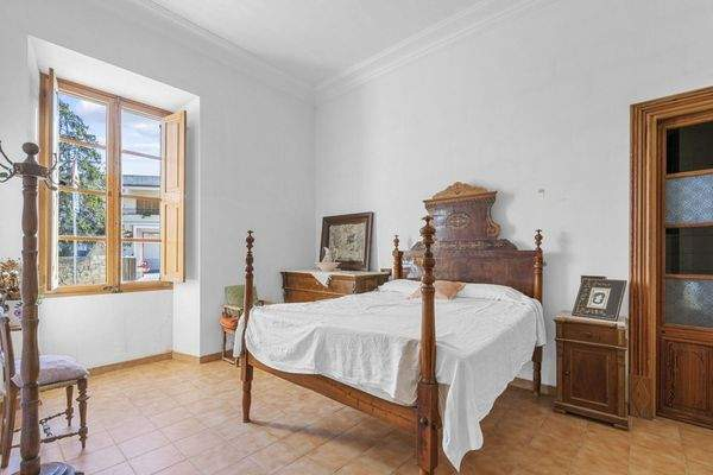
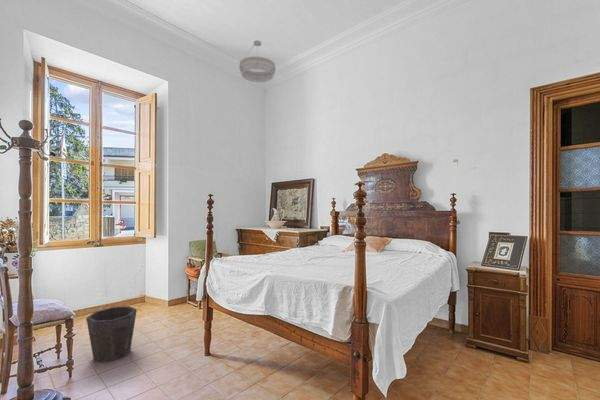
+ waste bin [85,305,138,363]
+ chandelier [238,39,276,83]
